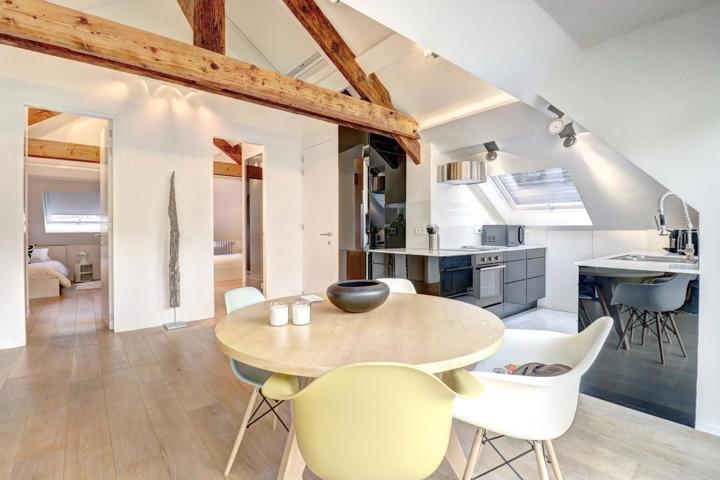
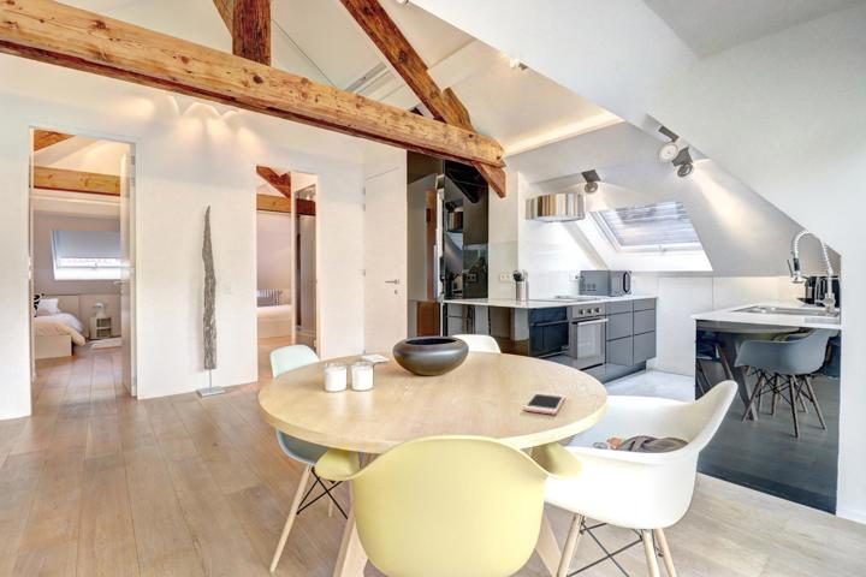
+ cell phone [522,391,567,416]
